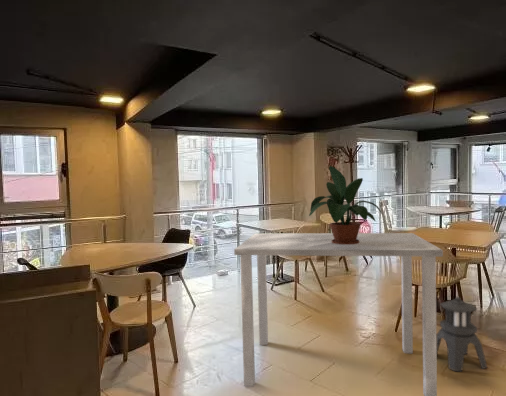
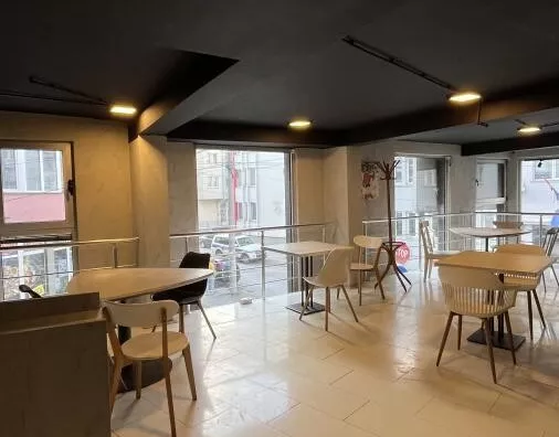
- potted plant [308,165,383,245]
- dining table [233,232,444,396]
- lantern [436,296,488,372]
